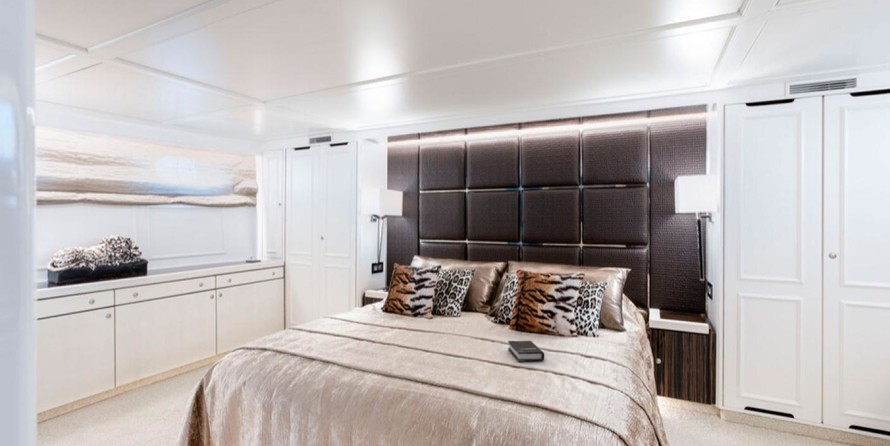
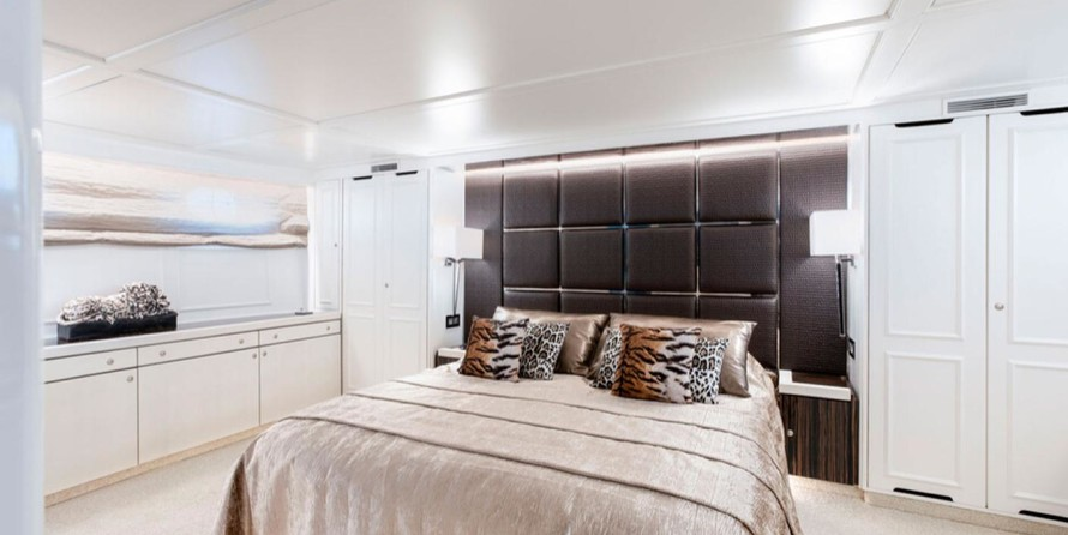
- hardback book [507,340,545,363]
